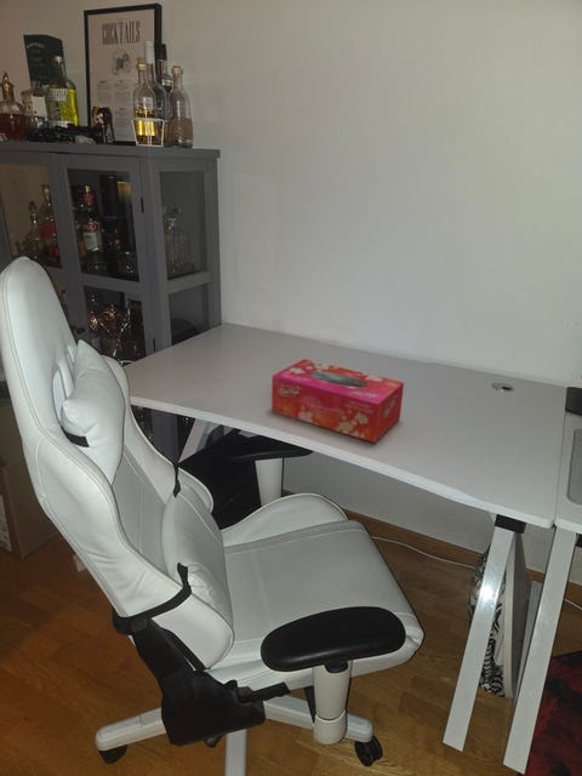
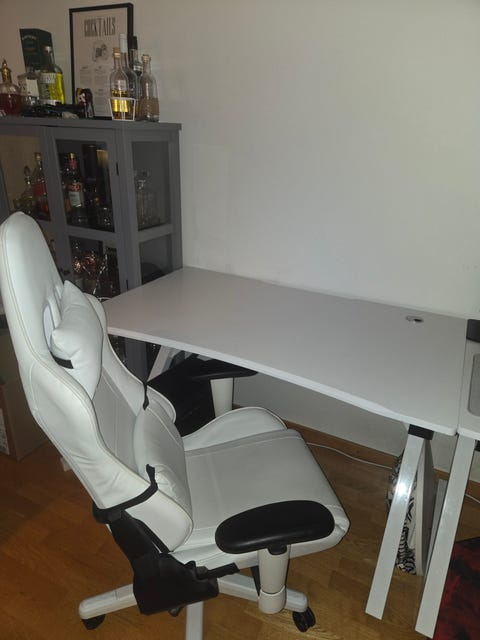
- tissue box [270,358,405,444]
